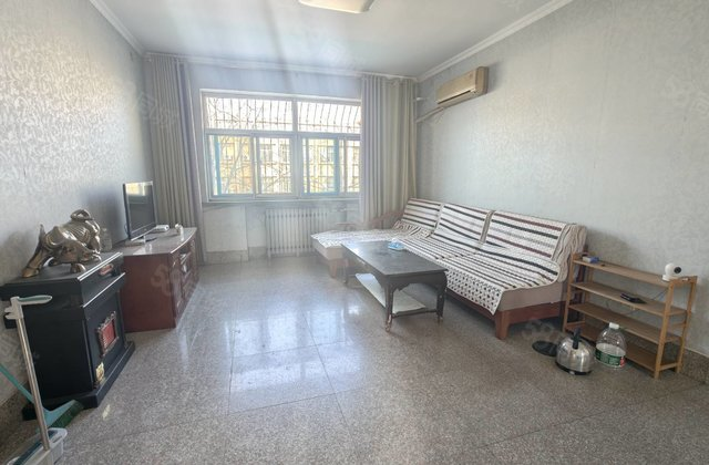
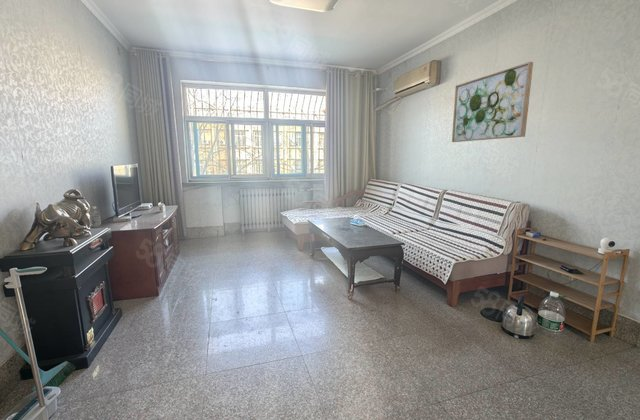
+ wall art [451,61,534,143]
